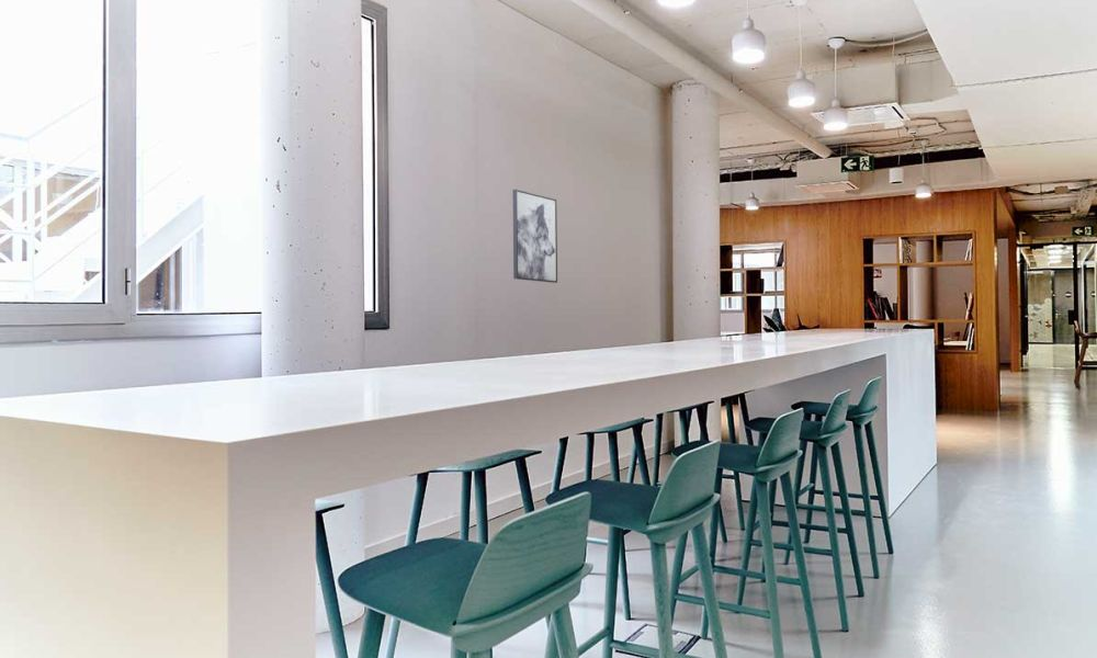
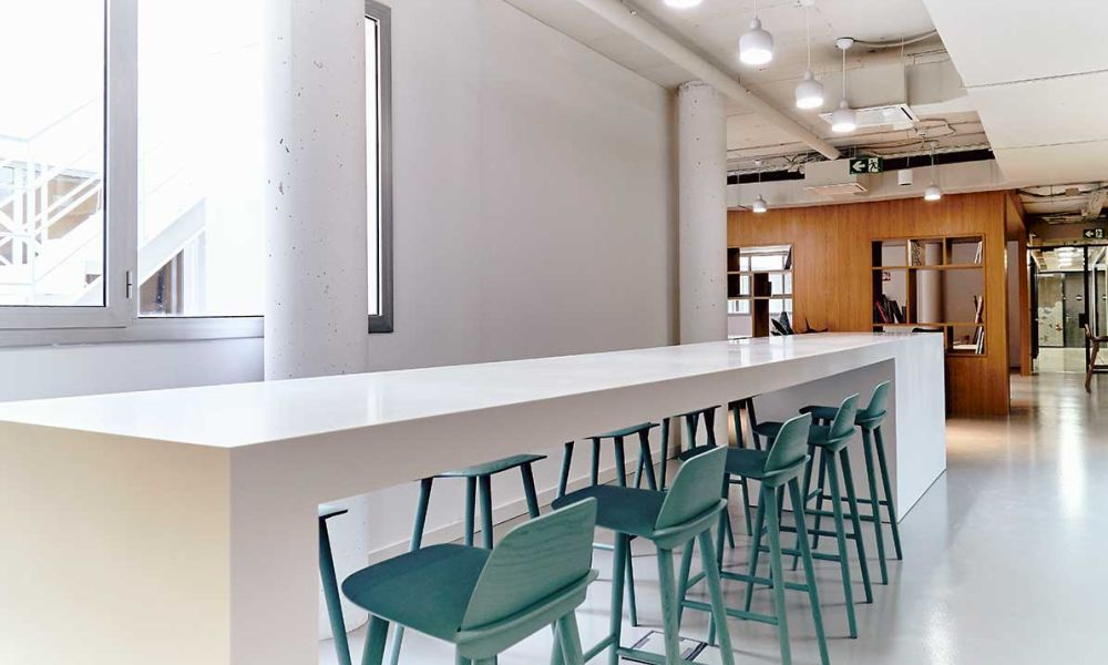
- wall art [511,189,558,284]
